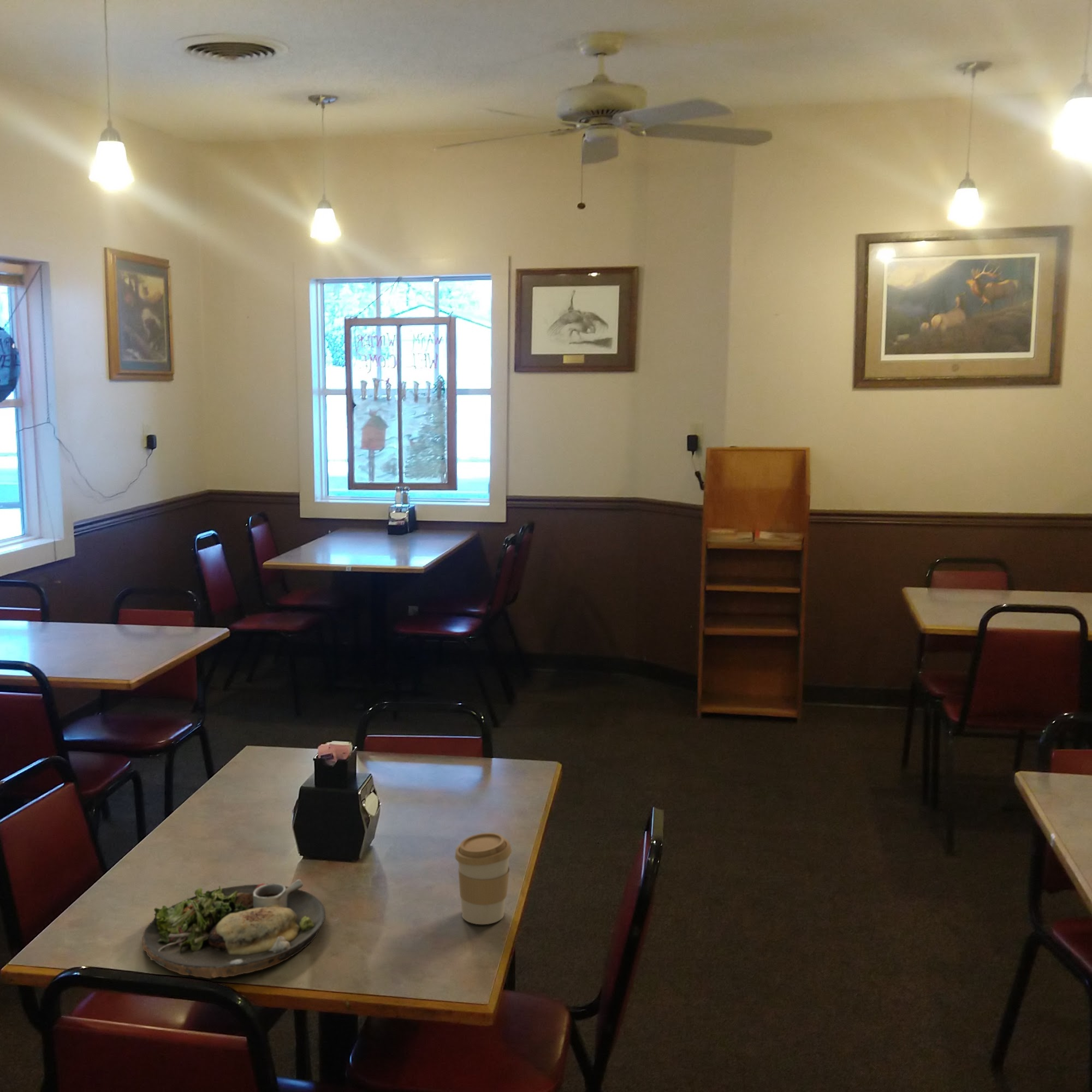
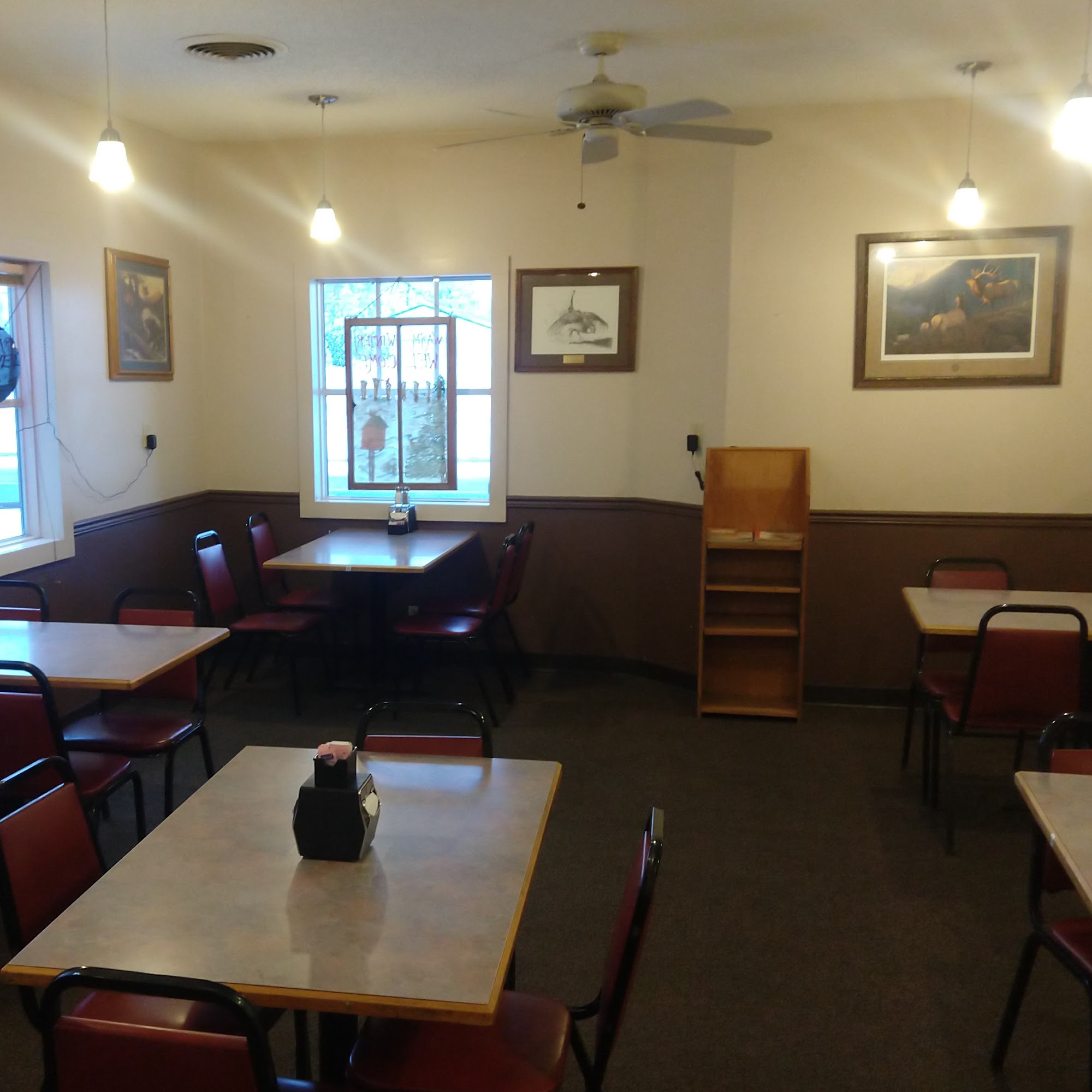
- coffee cup [454,832,512,925]
- dinner plate [141,879,326,980]
